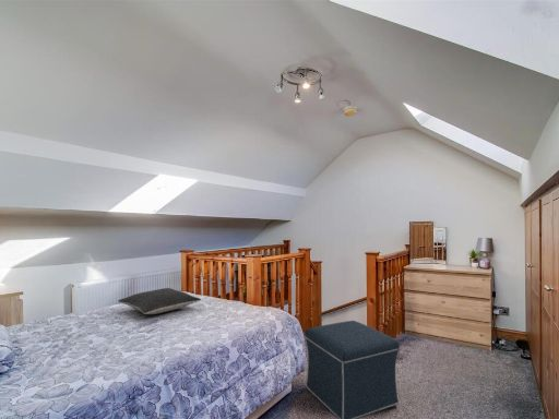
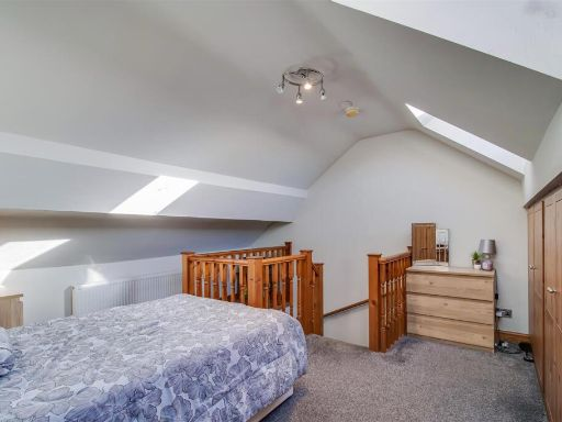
- ottoman [304,320,400,419]
- pillow [117,287,202,315]
